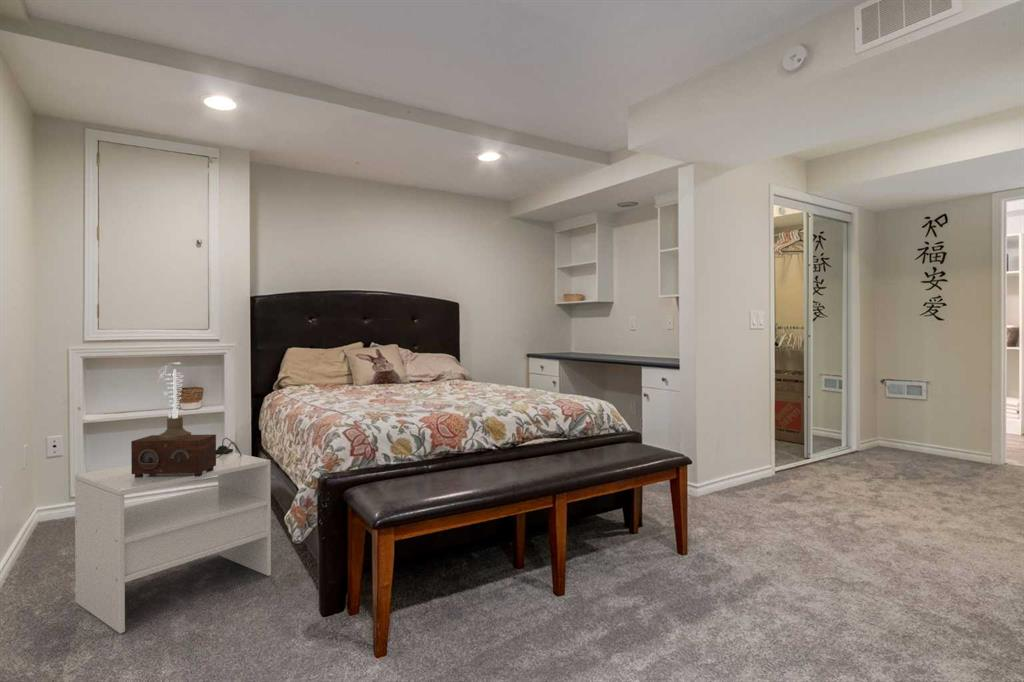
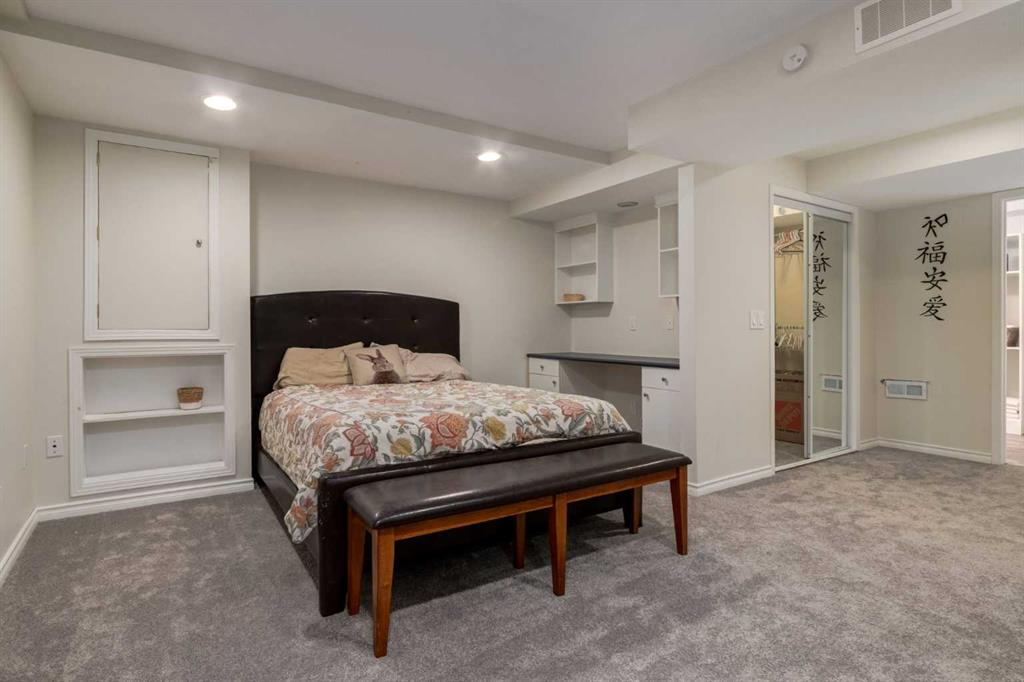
- table lamp [130,362,242,478]
- nightstand [74,451,272,634]
